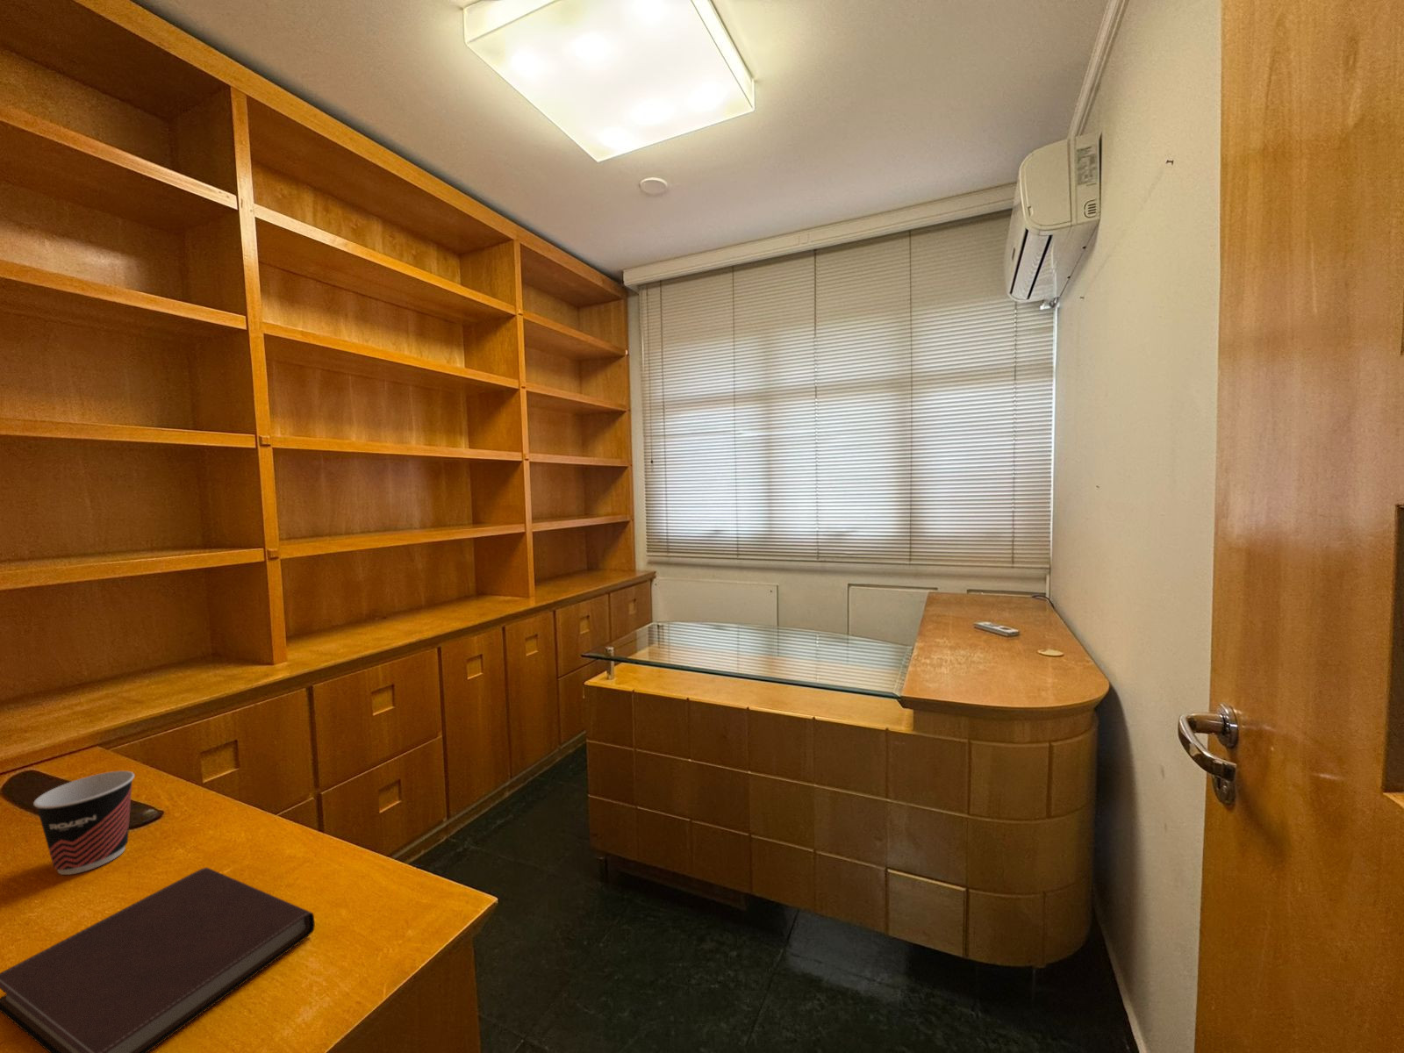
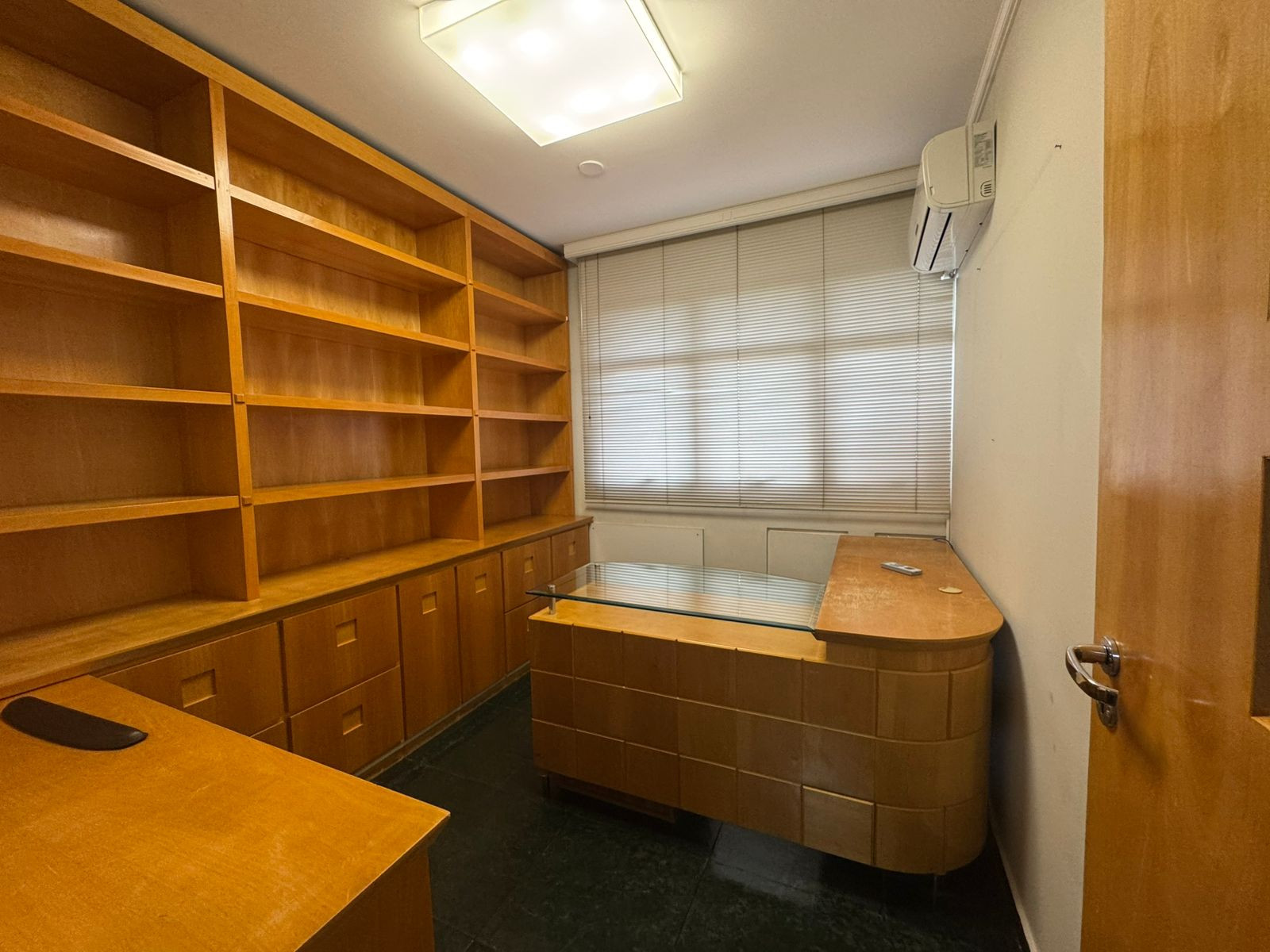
- notebook [0,866,316,1053]
- cup [32,771,135,876]
